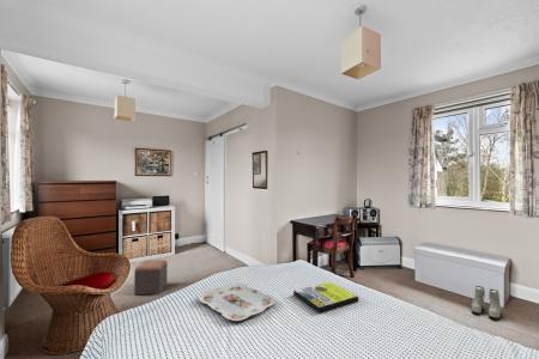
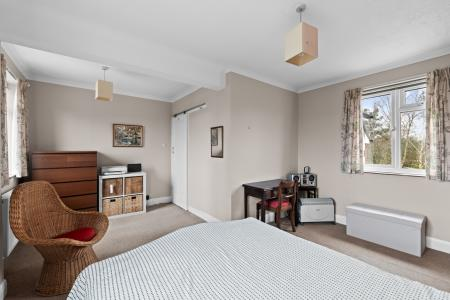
- serving tray [198,282,277,322]
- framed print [292,281,359,314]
- boots [471,285,502,320]
- footstool [133,258,169,296]
